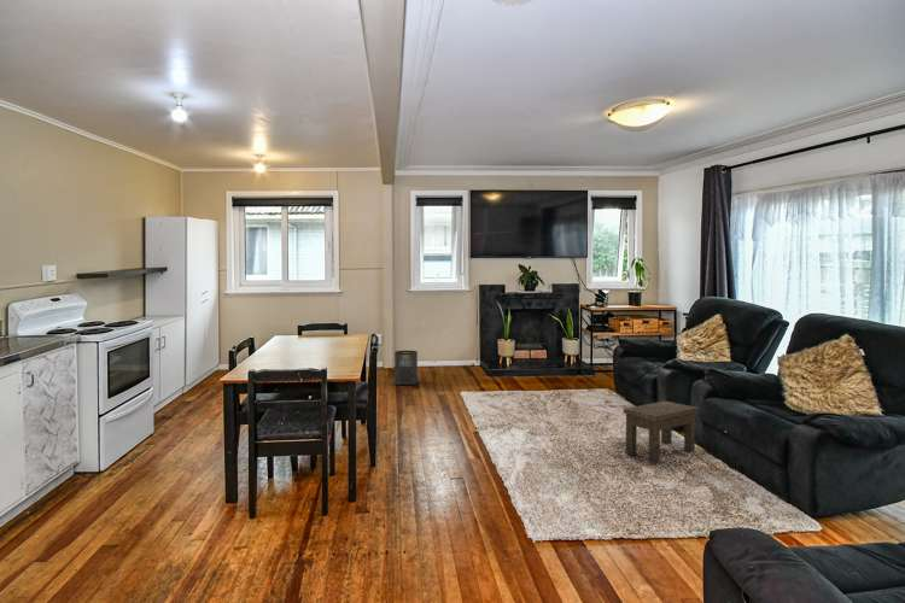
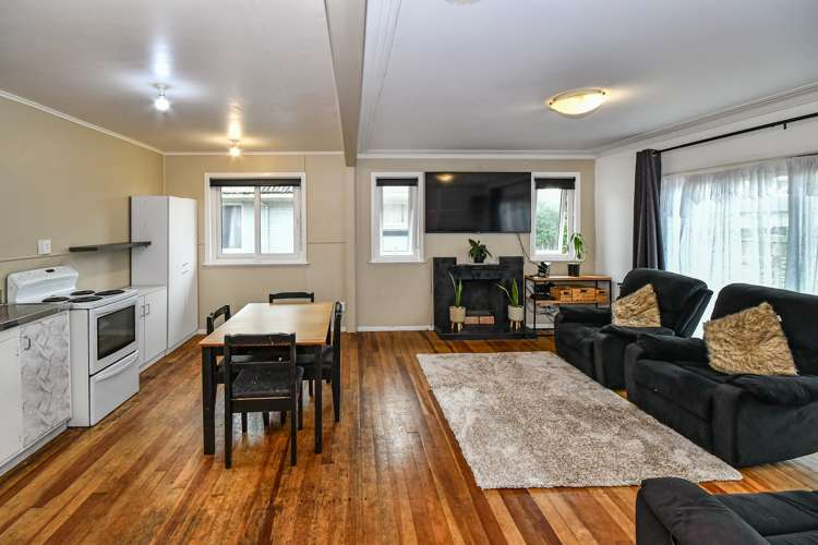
- side table [623,400,699,463]
- trash can [393,350,419,386]
